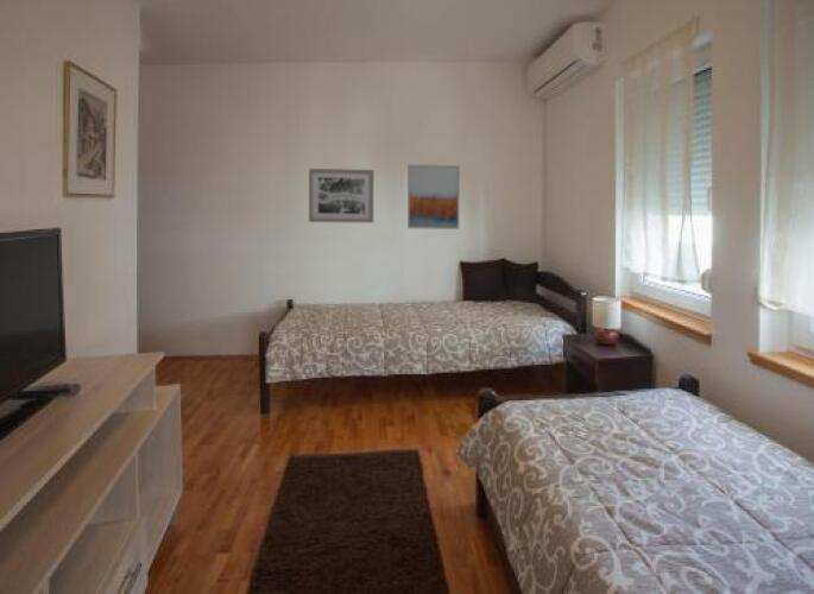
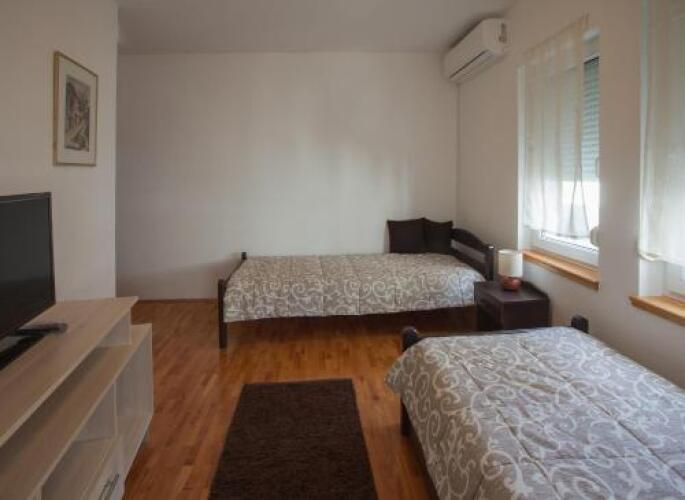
- wall art [308,168,374,225]
- wall art [406,164,461,230]
